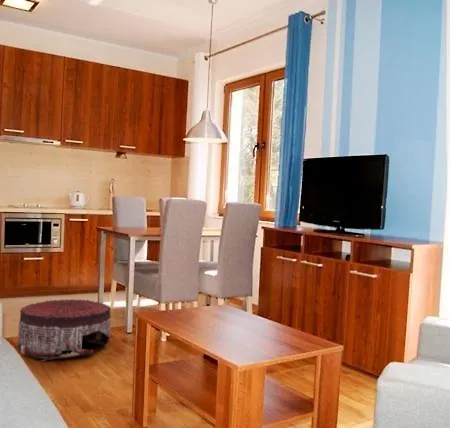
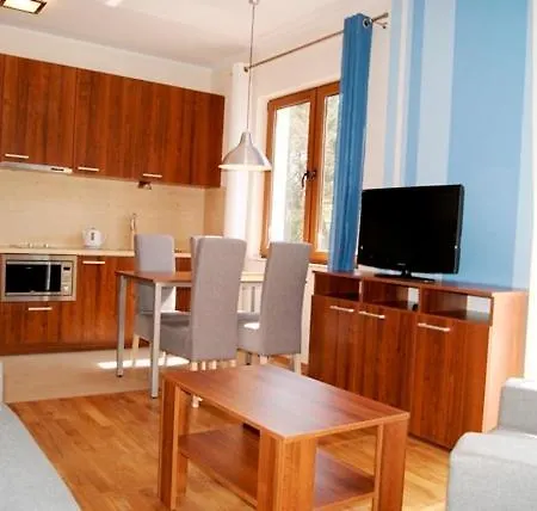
- pouf [16,298,112,362]
